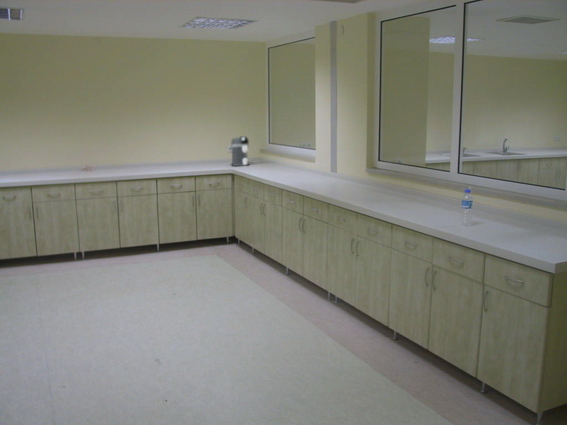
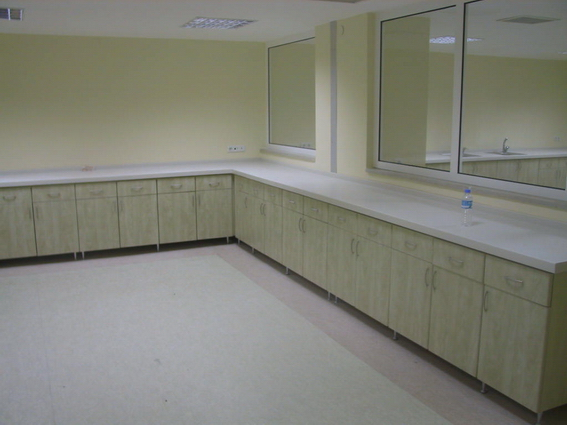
- coffee maker [230,135,250,167]
